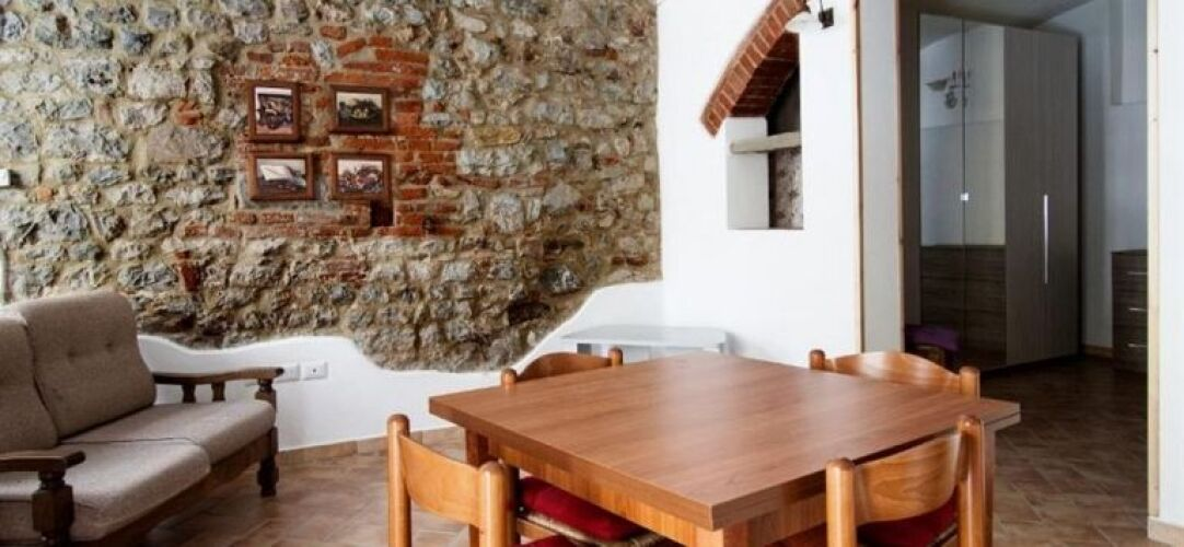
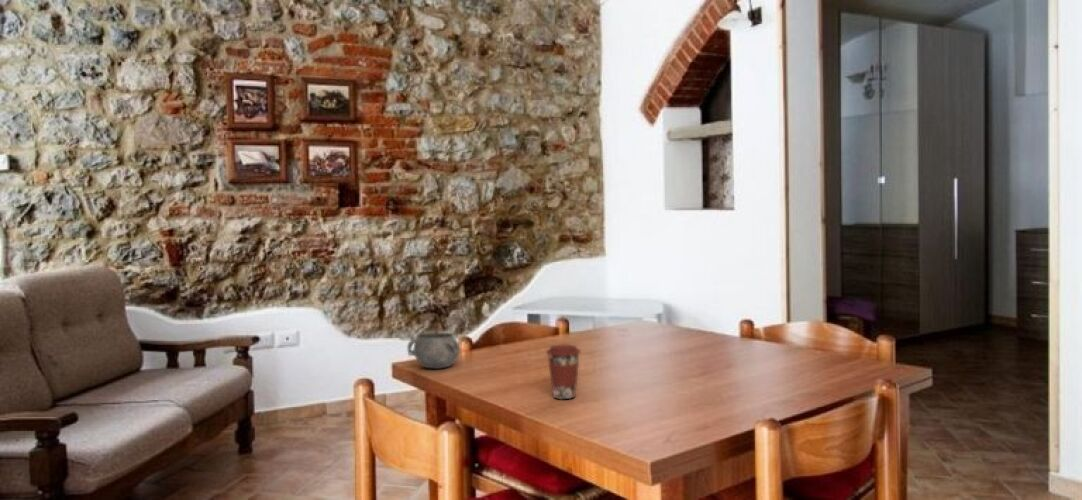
+ decorative bowl [406,332,461,370]
+ coffee cup [545,344,582,400]
